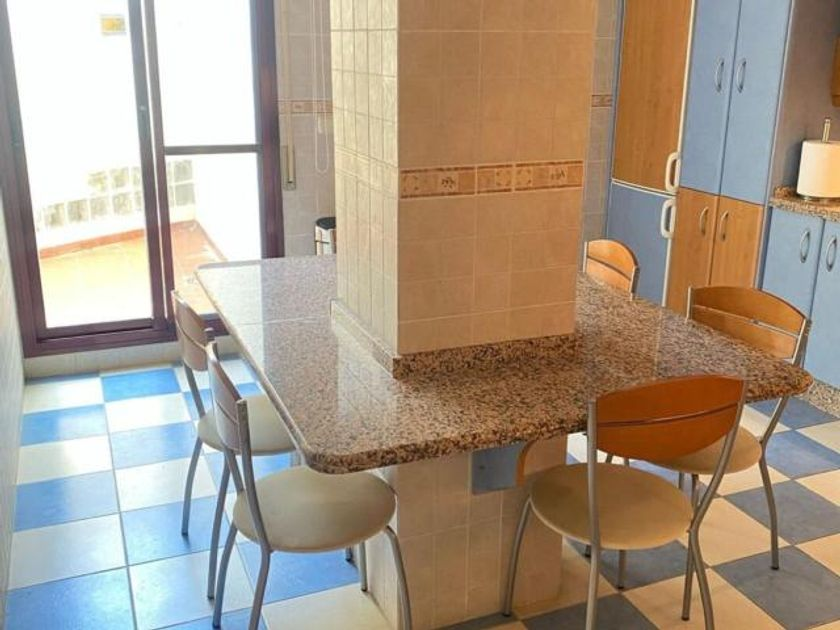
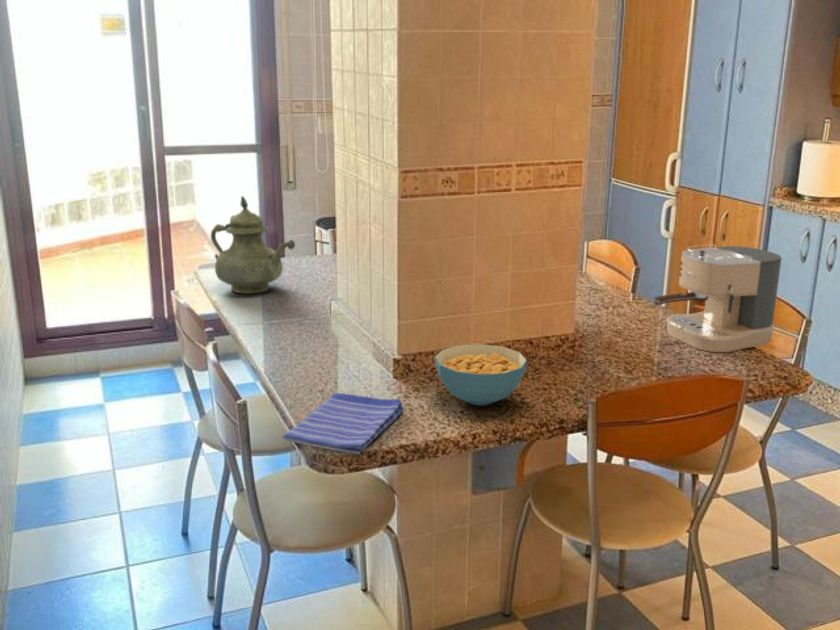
+ teapot [210,195,296,295]
+ cereal bowl [434,343,528,407]
+ coffee maker [653,243,783,353]
+ dish towel [281,392,405,455]
